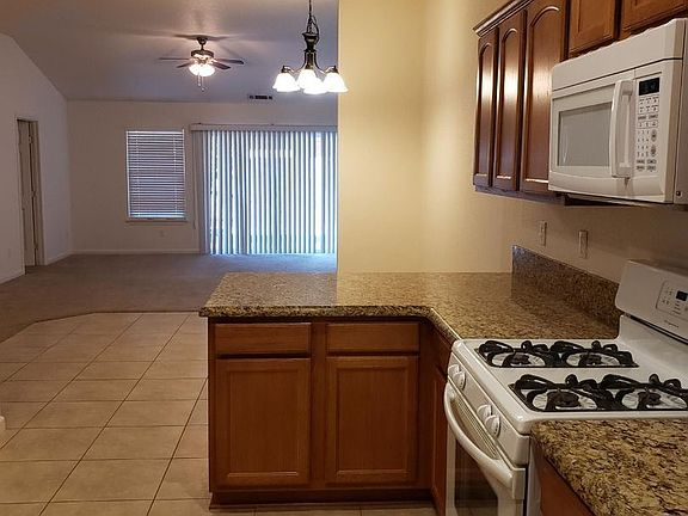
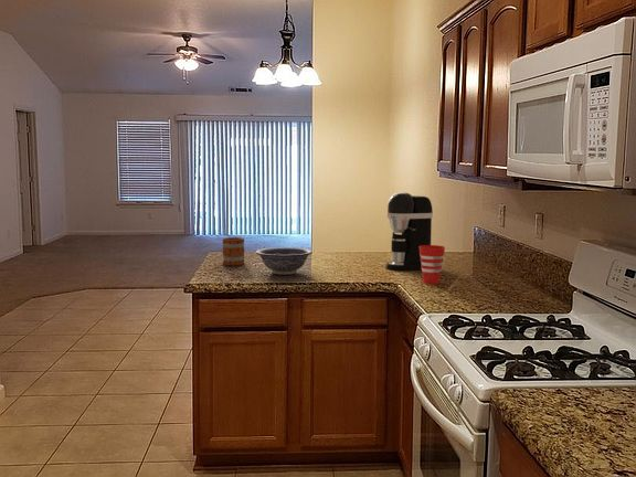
+ cup [420,244,446,285]
+ decorative bowl [255,246,314,276]
+ coffee maker [384,191,434,272]
+ mug [222,236,245,266]
